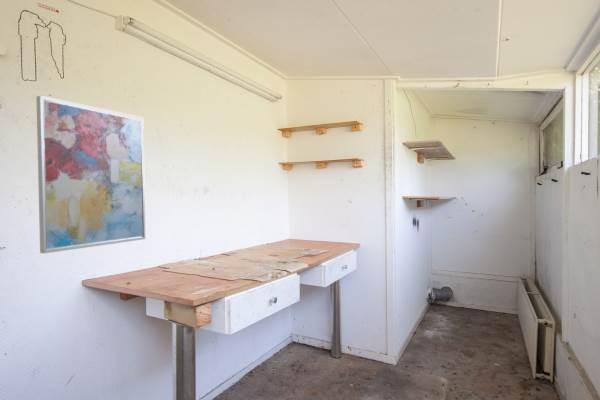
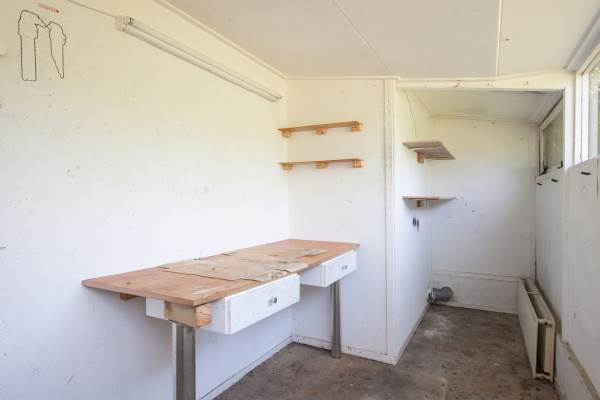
- wall art [35,95,146,254]
